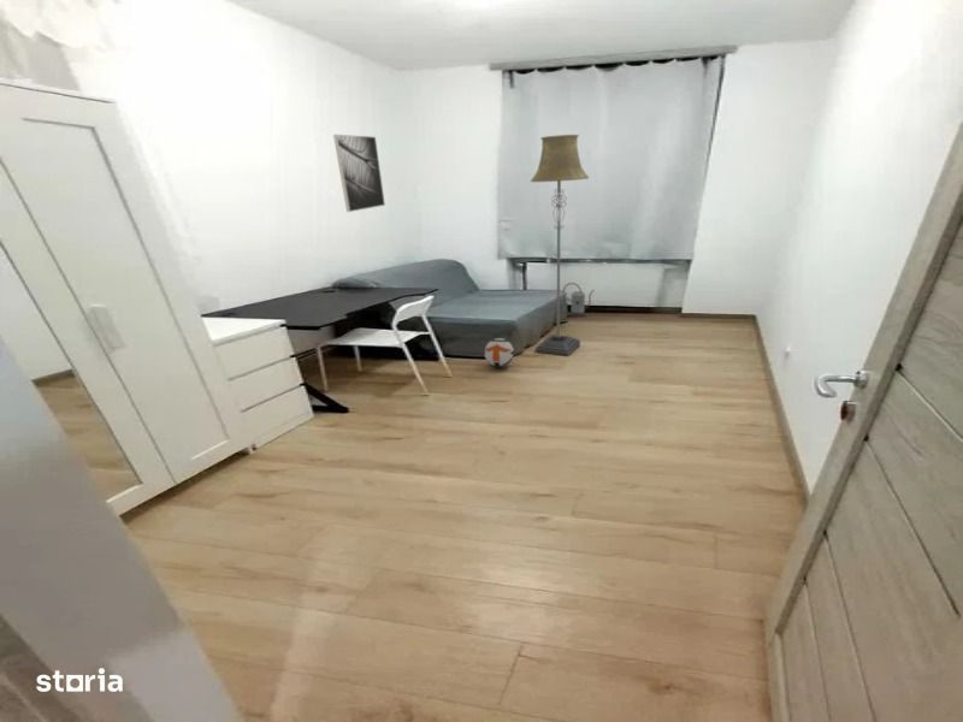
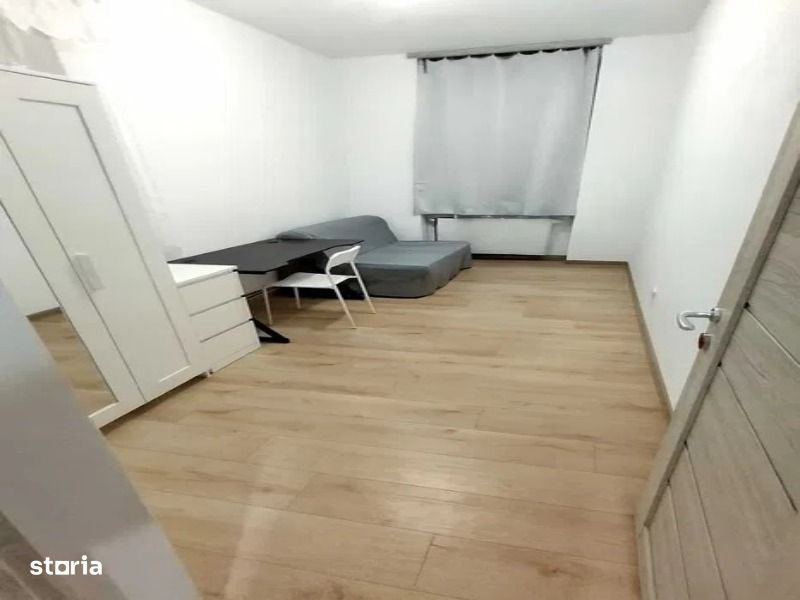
- floor lamp [530,134,590,357]
- watering can [562,282,595,319]
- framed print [332,134,386,213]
- ball [484,337,515,368]
